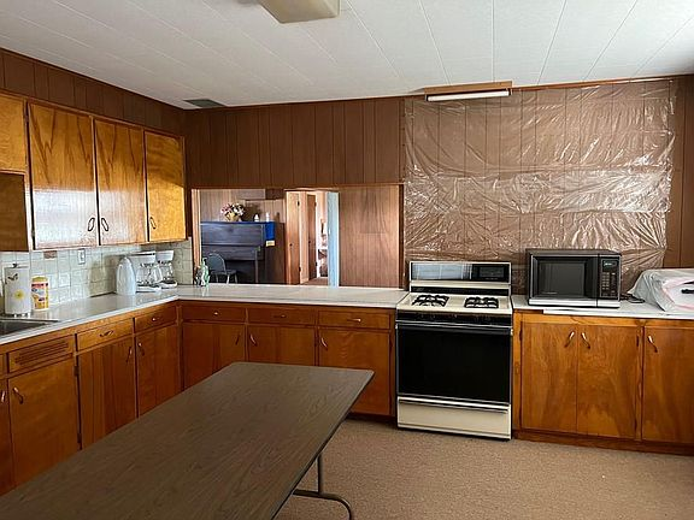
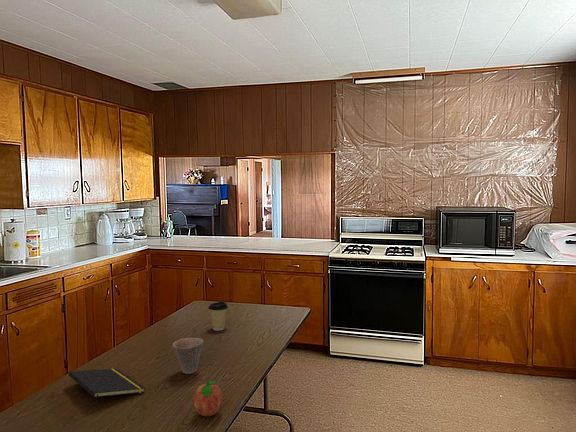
+ notepad [68,368,146,409]
+ coffee cup [207,301,229,332]
+ cup [172,337,204,375]
+ fruit [192,379,224,417]
